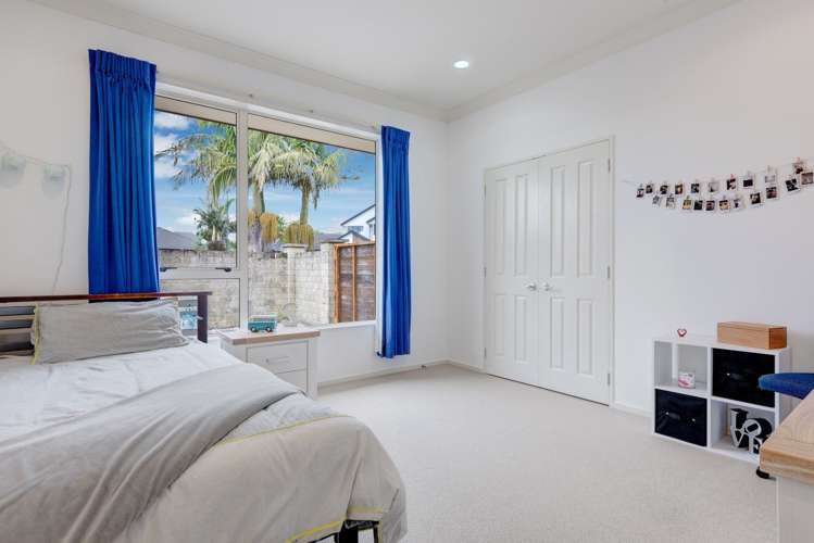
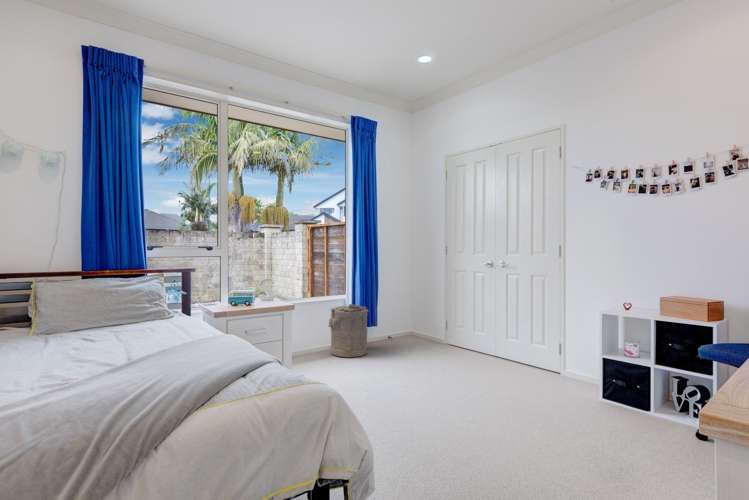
+ laundry hamper [327,303,369,358]
